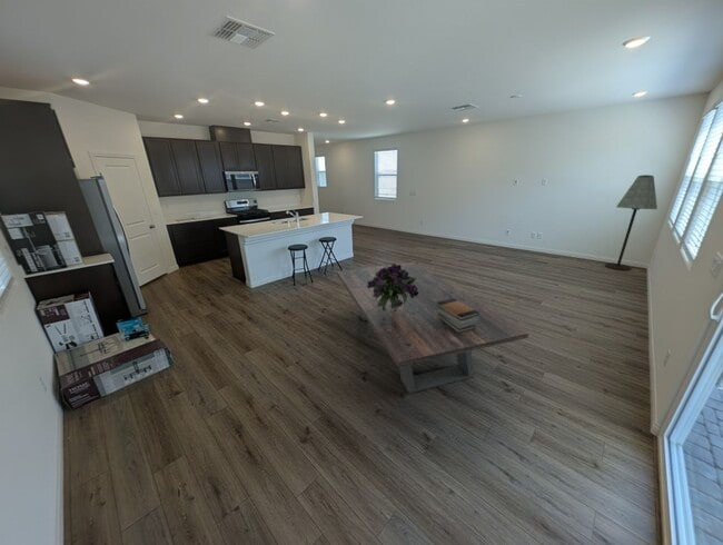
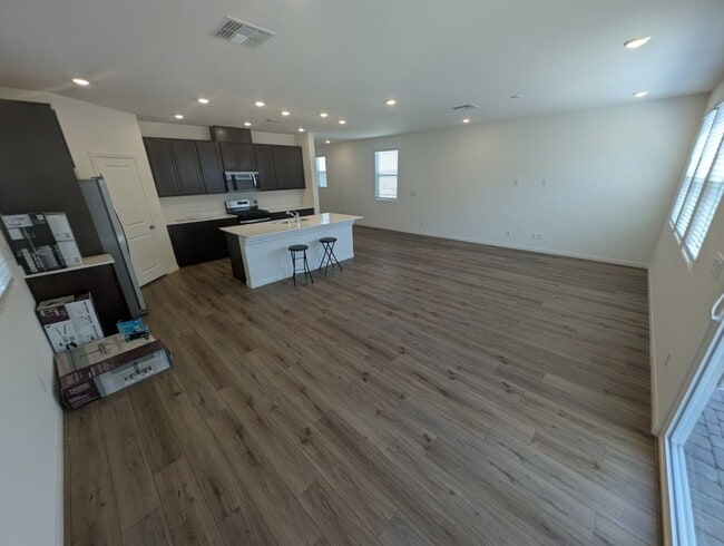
- book stack [436,298,479,333]
- dining table [336,261,529,395]
- floor lamp [604,174,658,271]
- bouquet [367,261,420,311]
